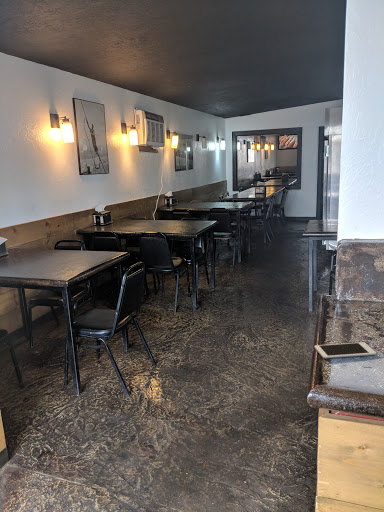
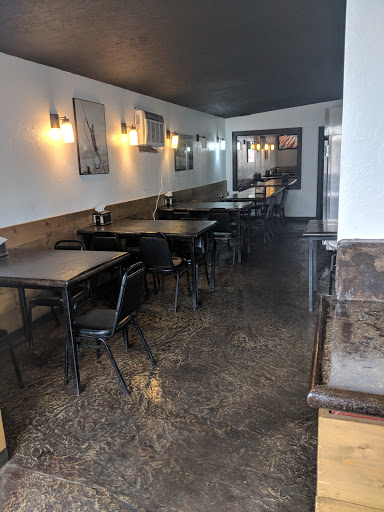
- cell phone [314,341,377,359]
